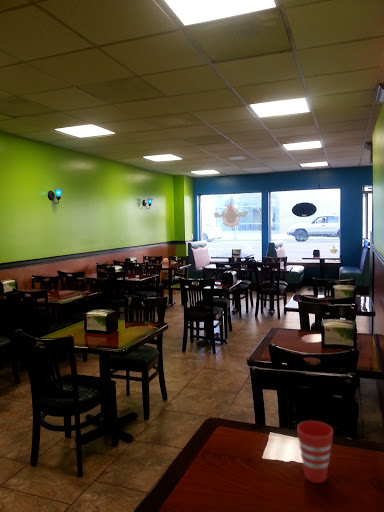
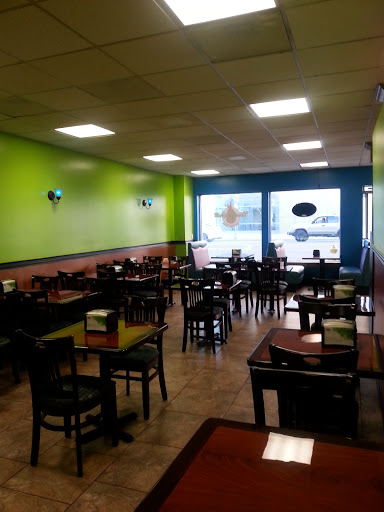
- cup [296,420,334,484]
